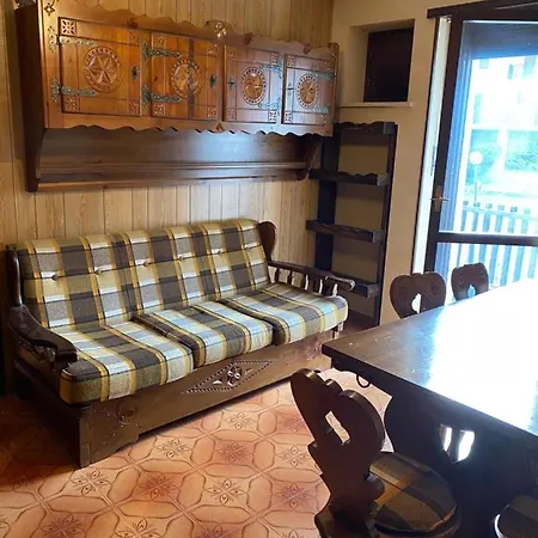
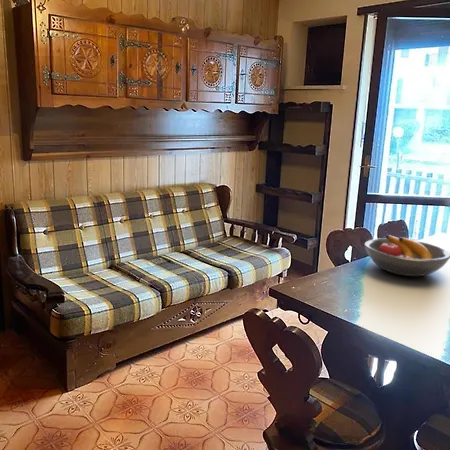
+ fruit bowl [363,234,450,277]
